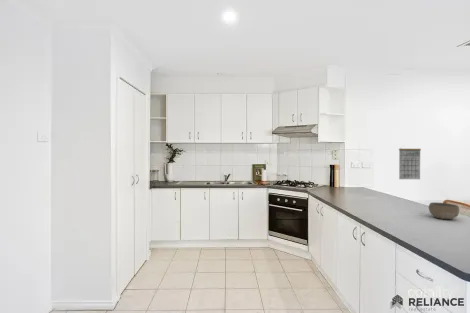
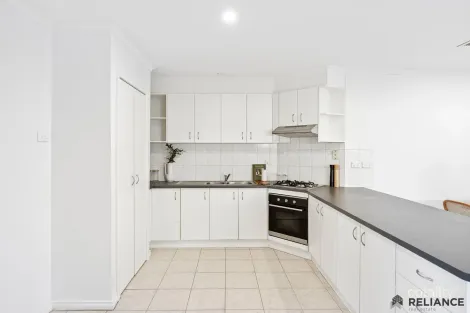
- calendar [398,145,422,180]
- bowl [428,201,460,220]
